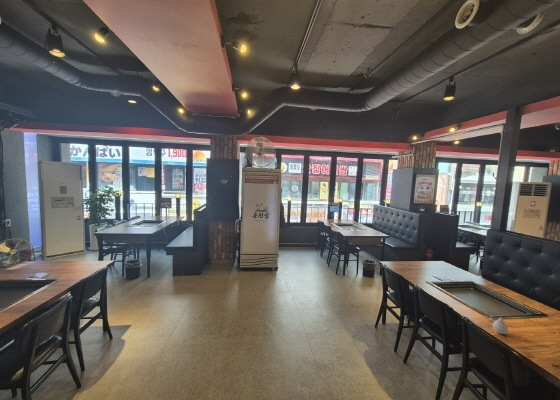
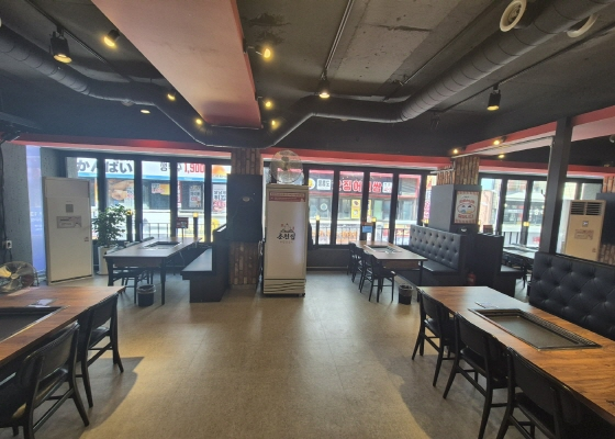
- vase [491,316,509,335]
